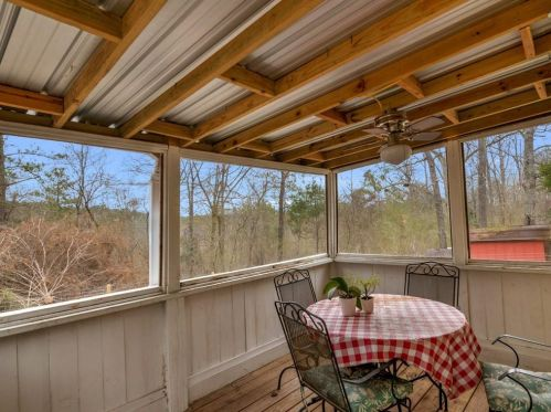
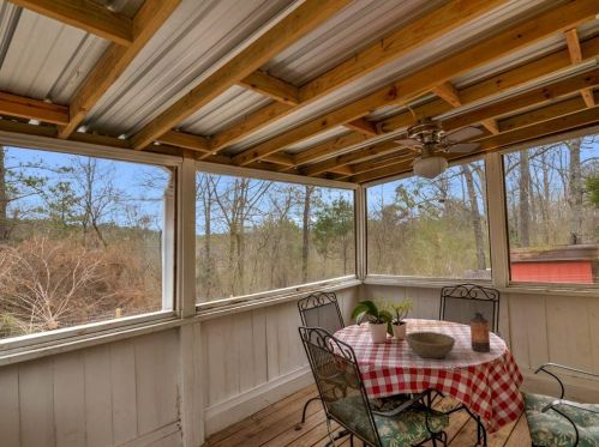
+ bowl [403,331,456,360]
+ bottle [469,310,491,354]
